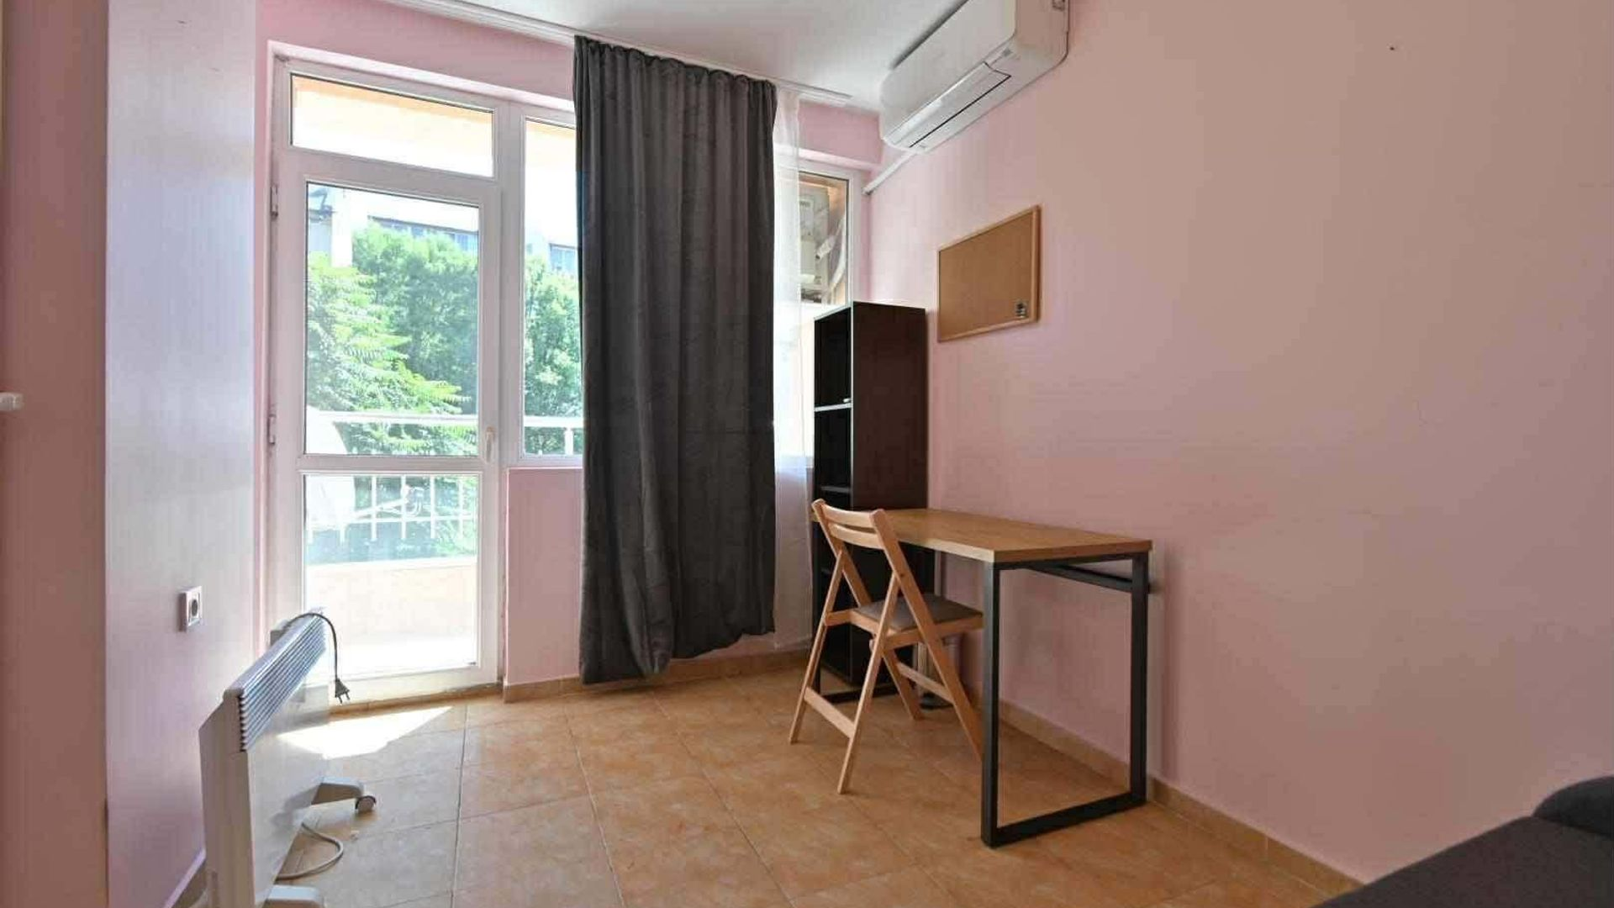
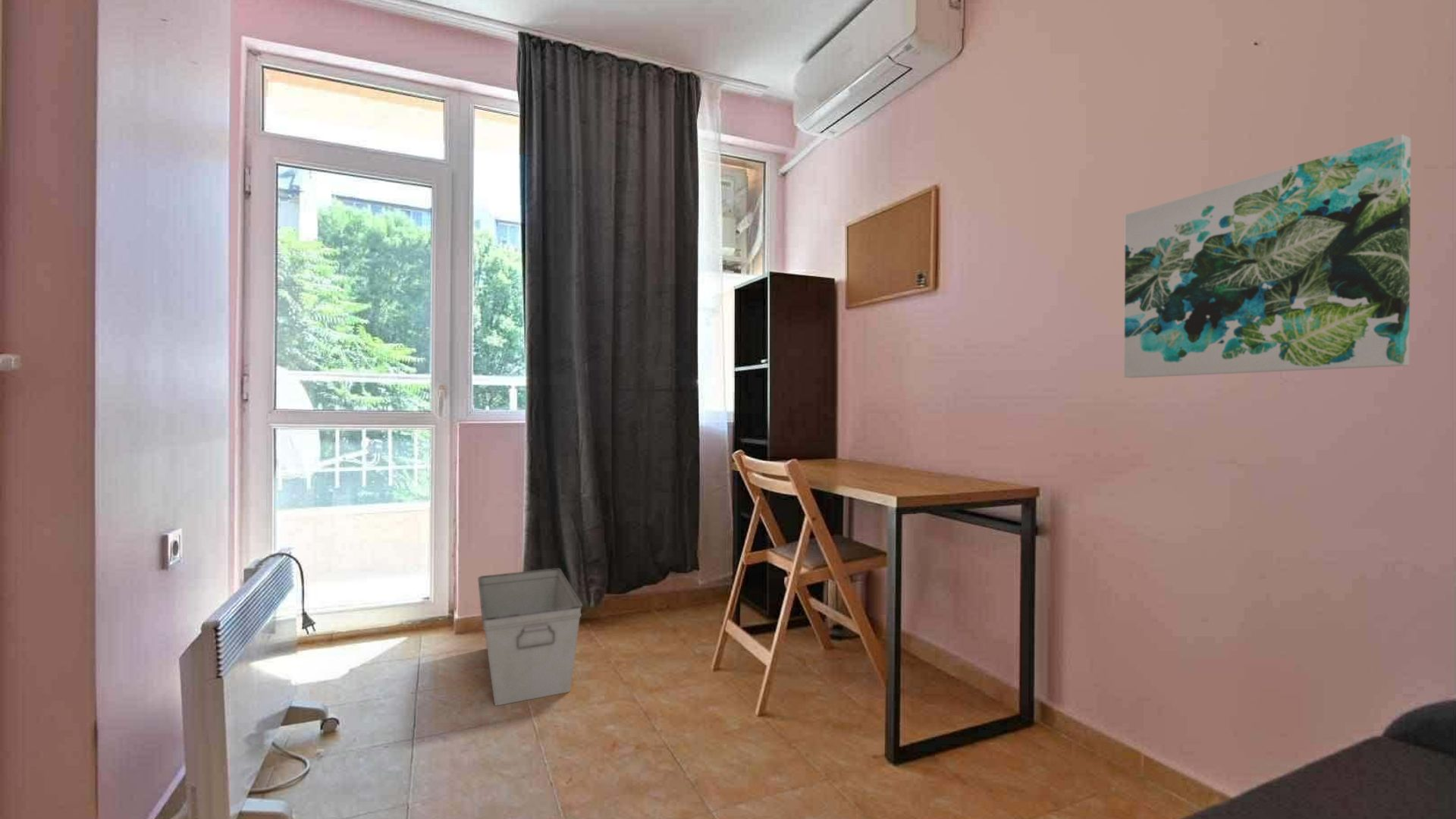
+ storage bin [477,567,583,707]
+ wall art [1123,133,1411,378]
